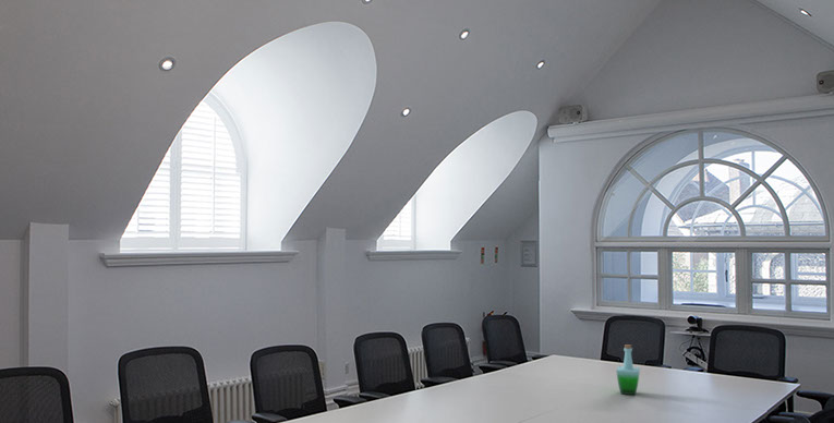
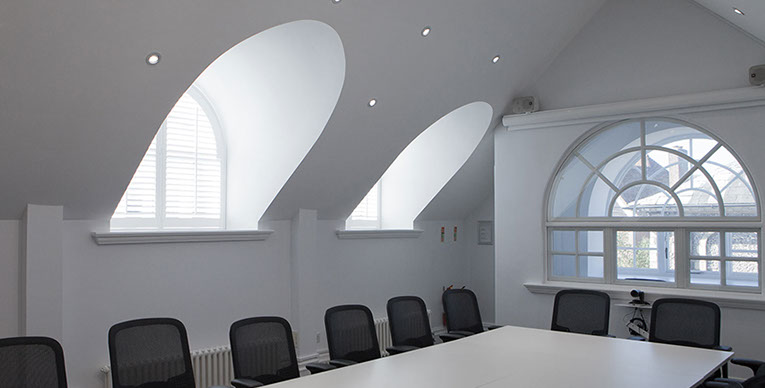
- bottle [615,343,641,396]
